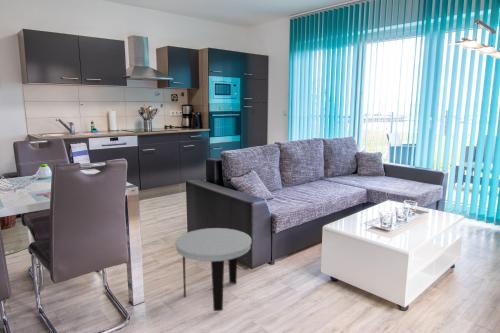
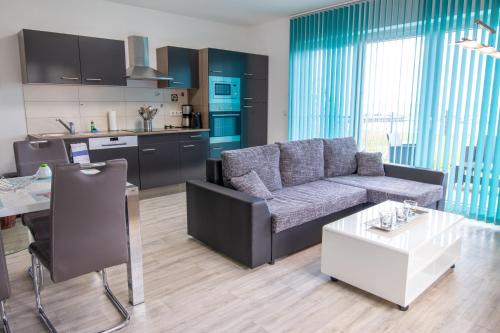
- side table [174,227,252,312]
